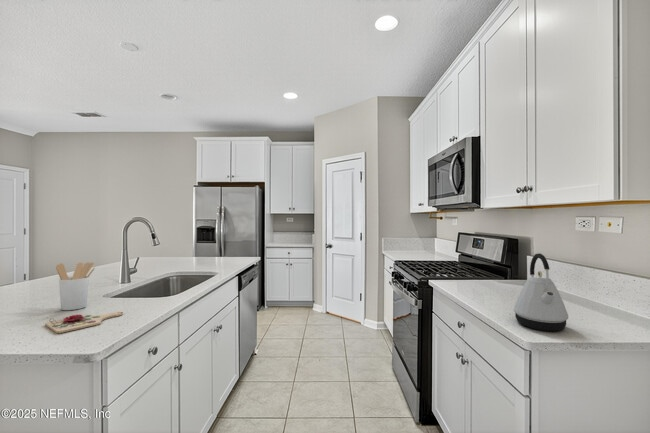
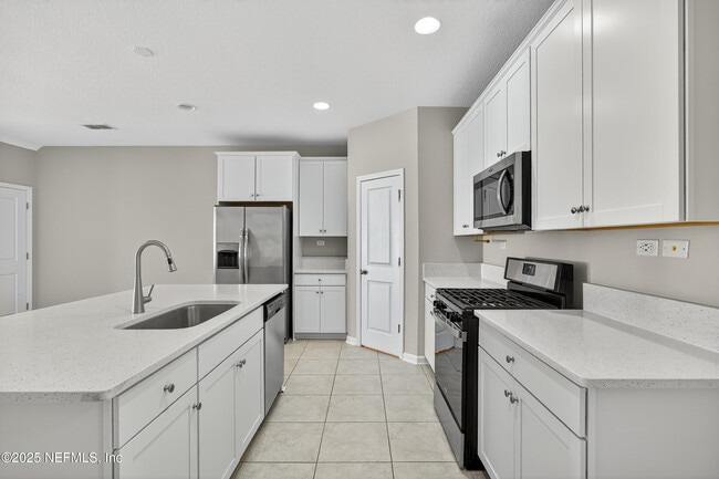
- utensil holder [55,261,96,311]
- kettle [513,253,569,332]
- cutting board [44,311,124,334]
